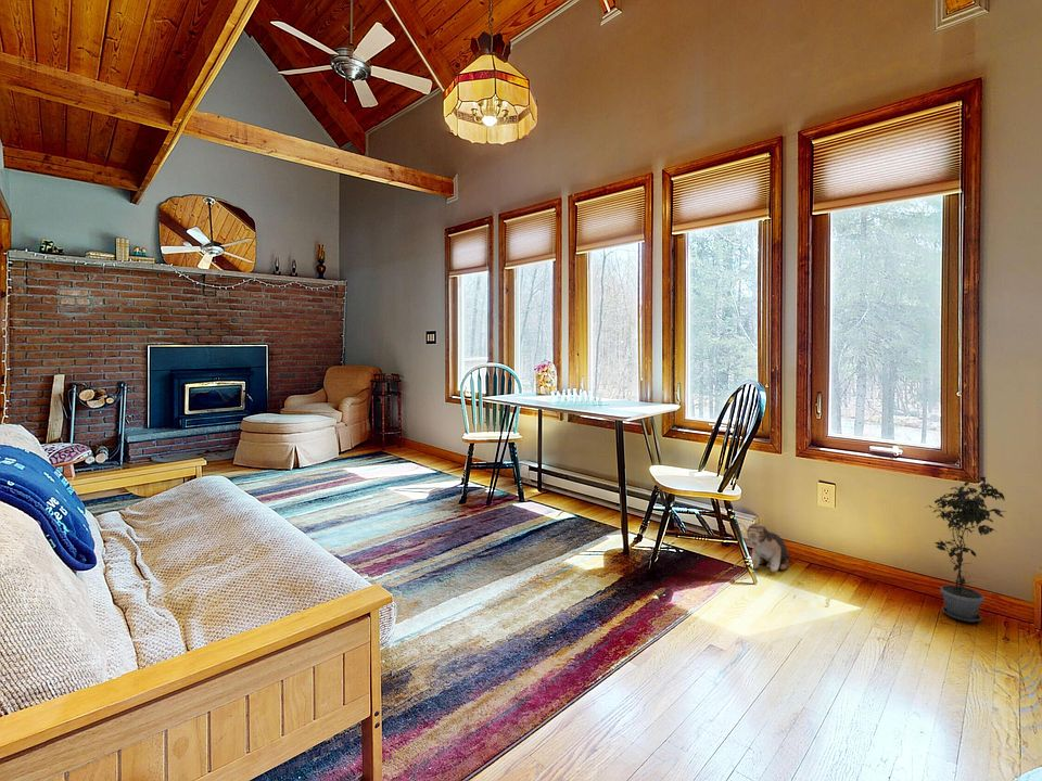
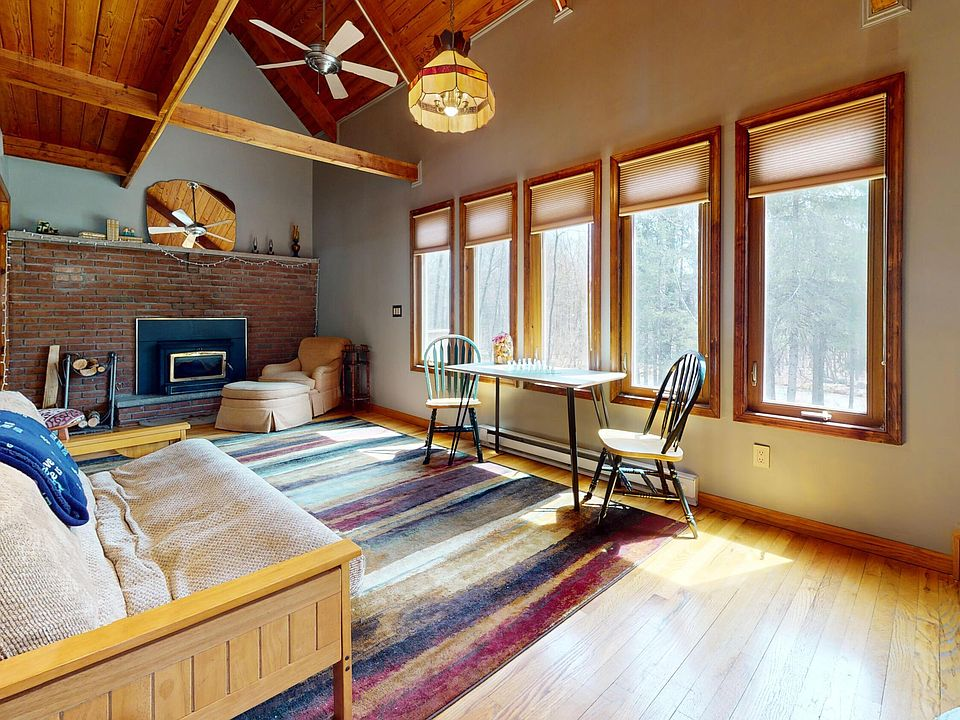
- potted plant [924,475,1008,623]
- plush toy [741,522,790,573]
